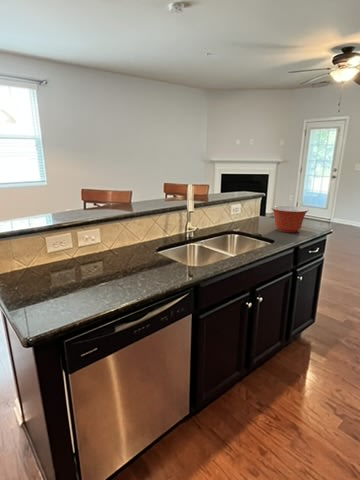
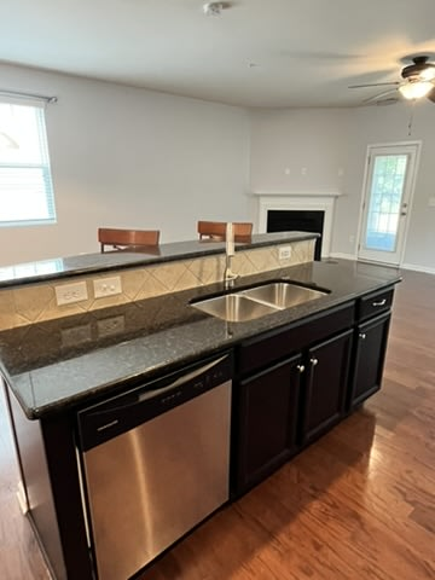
- mixing bowl [271,205,310,233]
